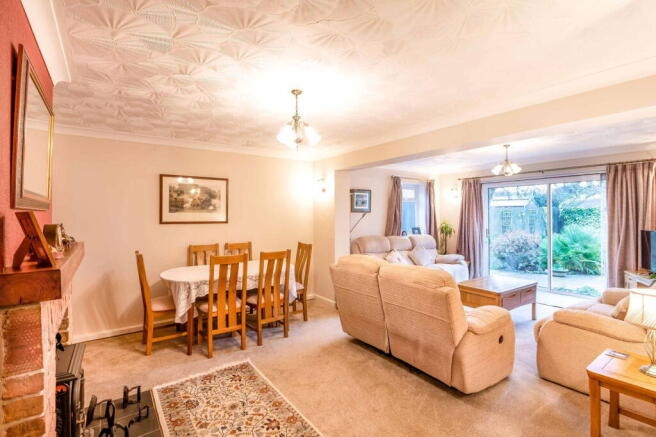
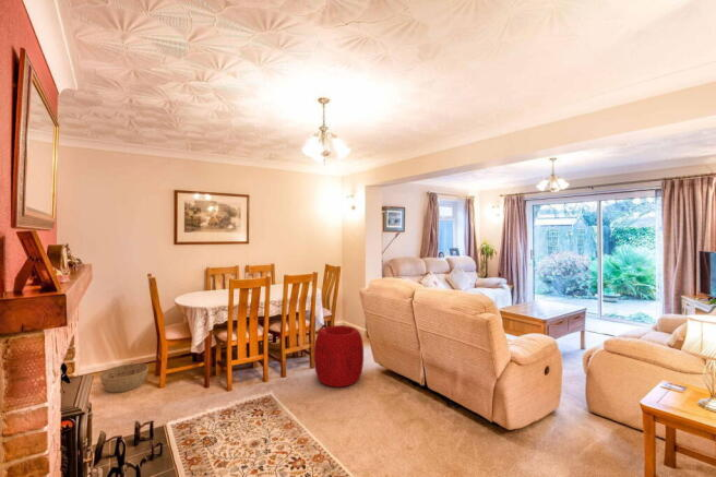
+ basket [98,362,151,393]
+ pouf [313,324,365,389]
